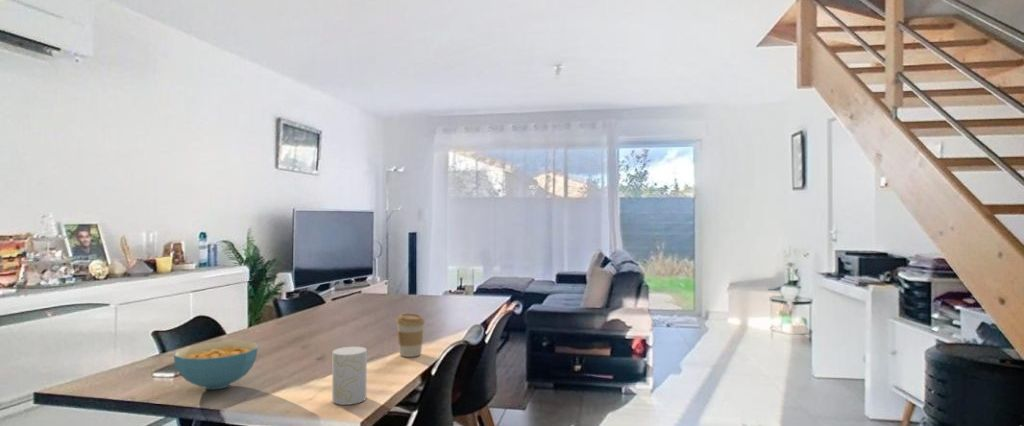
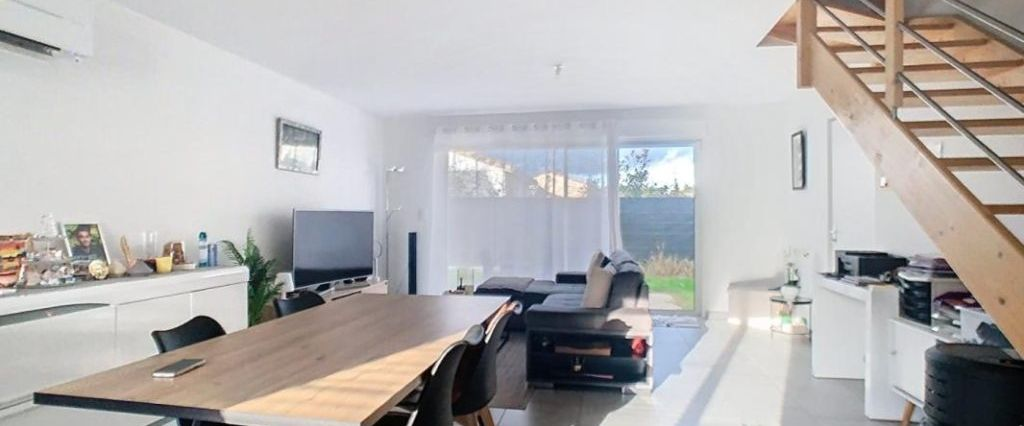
- cereal bowl [173,340,259,390]
- cup [331,346,368,406]
- coffee cup [395,312,426,358]
